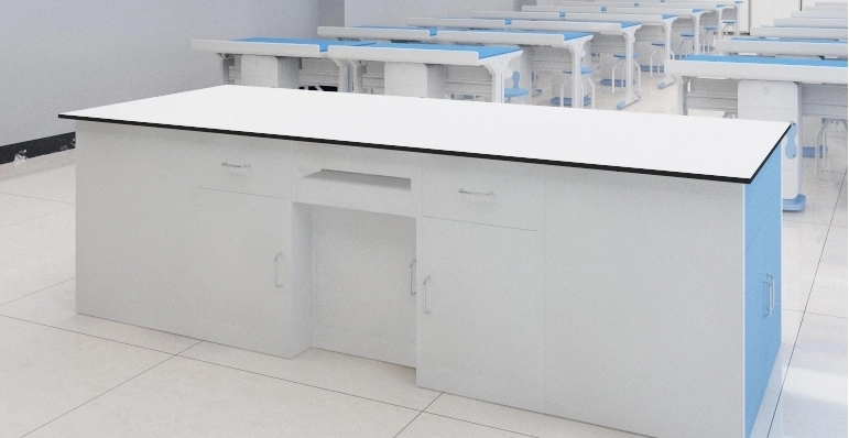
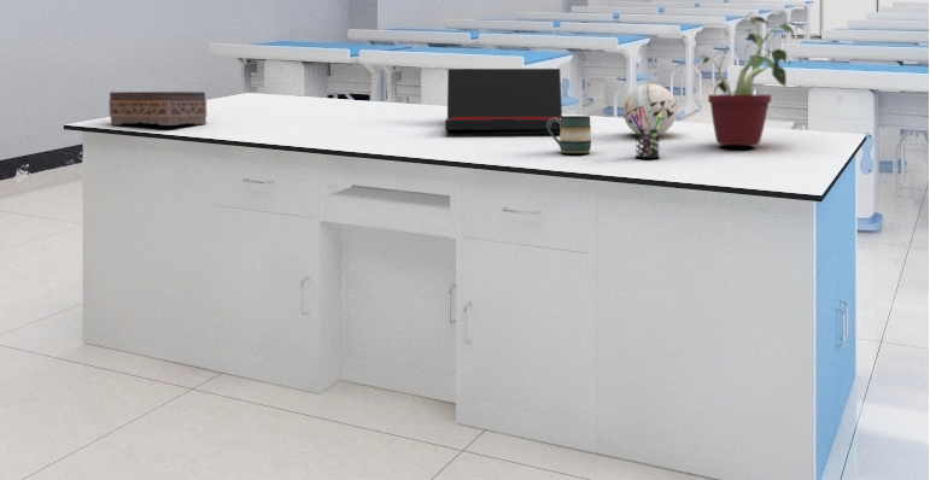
+ pen holder [630,109,662,159]
+ potted plant [694,11,802,146]
+ tissue box [107,90,207,127]
+ decorative ball [622,82,678,136]
+ mug [546,115,592,154]
+ laptop [444,68,563,130]
